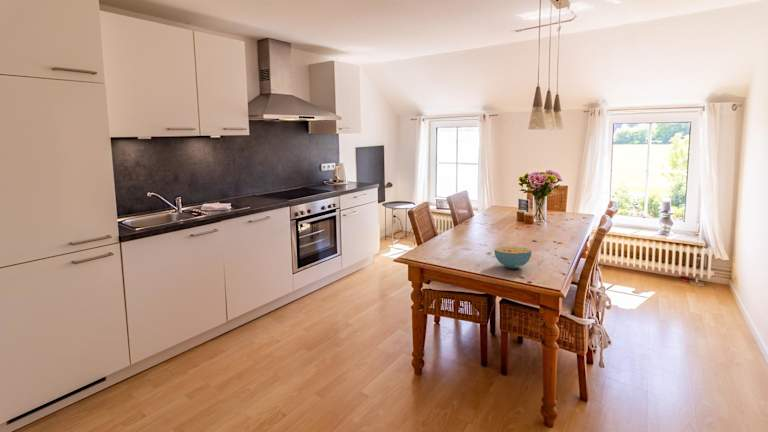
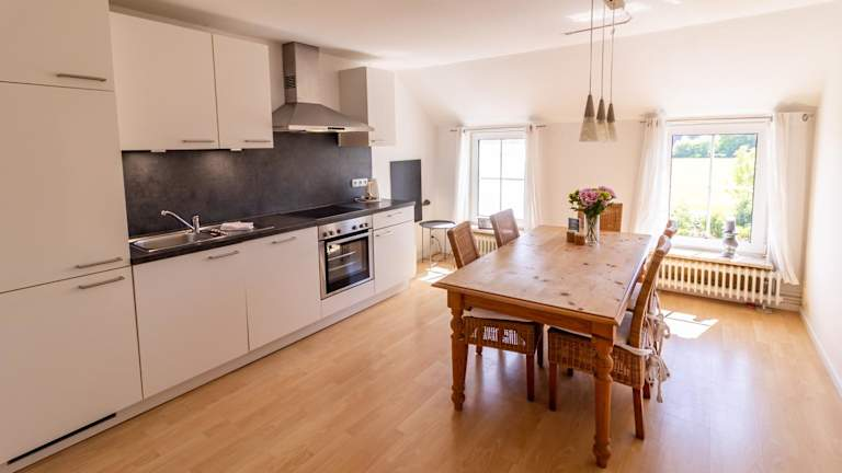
- cereal bowl [493,245,533,269]
